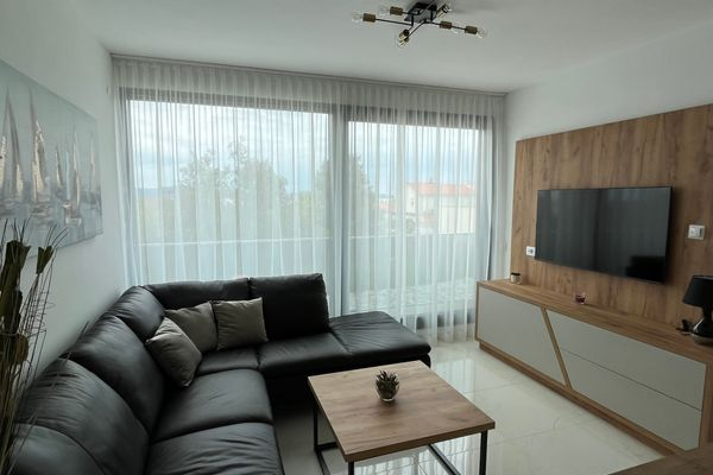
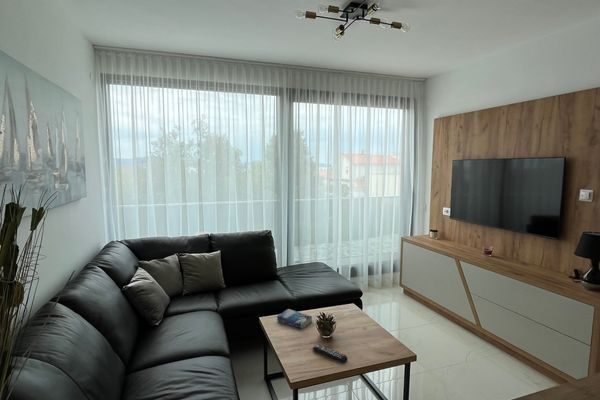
+ book [276,308,313,330]
+ remote control [312,343,348,364]
